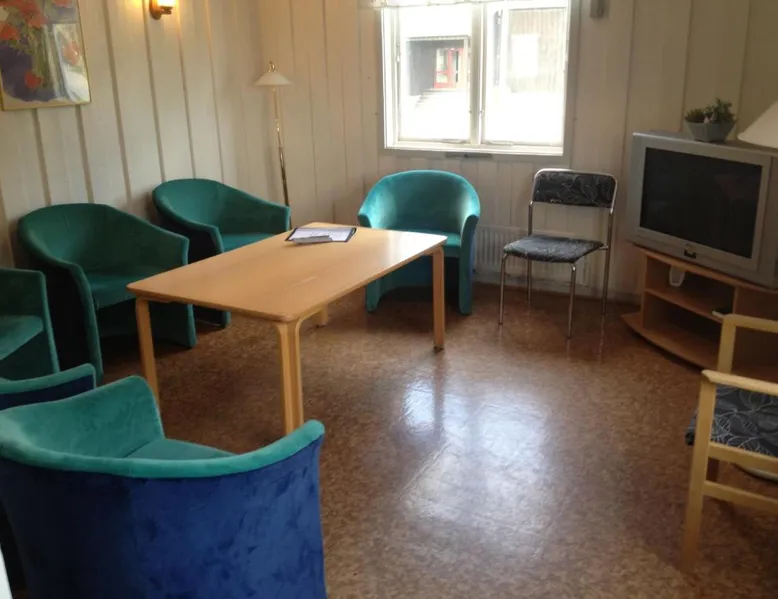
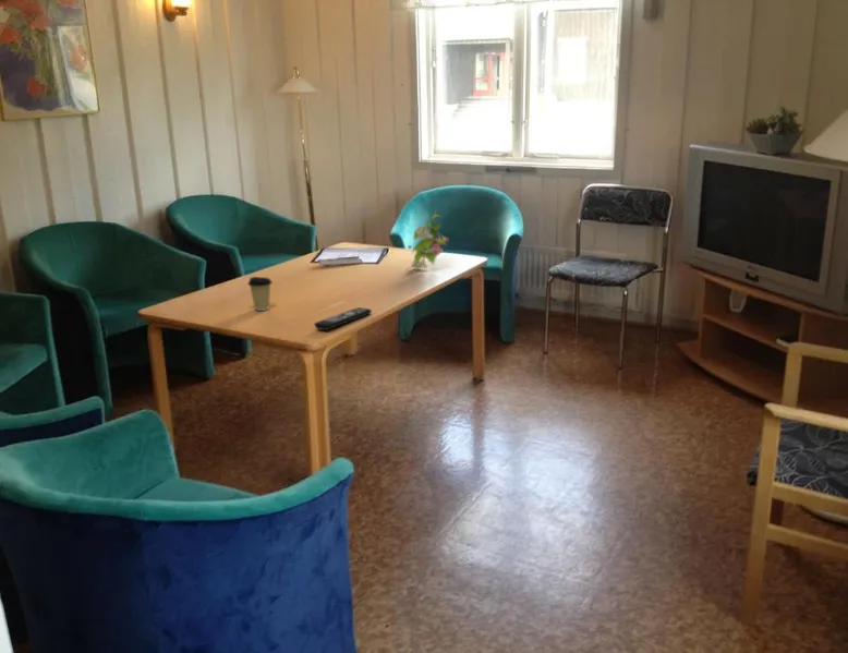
+ plant [403,208,449,273]
+ remote control [313,306,373,331]
+ coffee cup [246,276,274,312]
